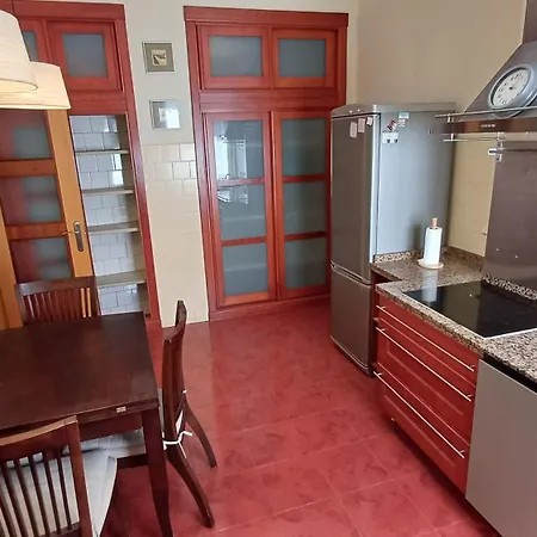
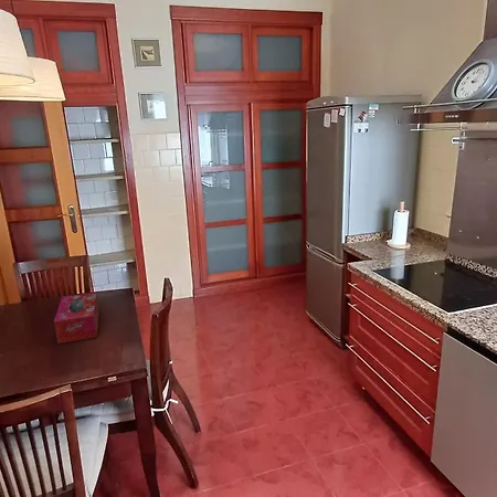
+ tissue box [53,292,99,345]
